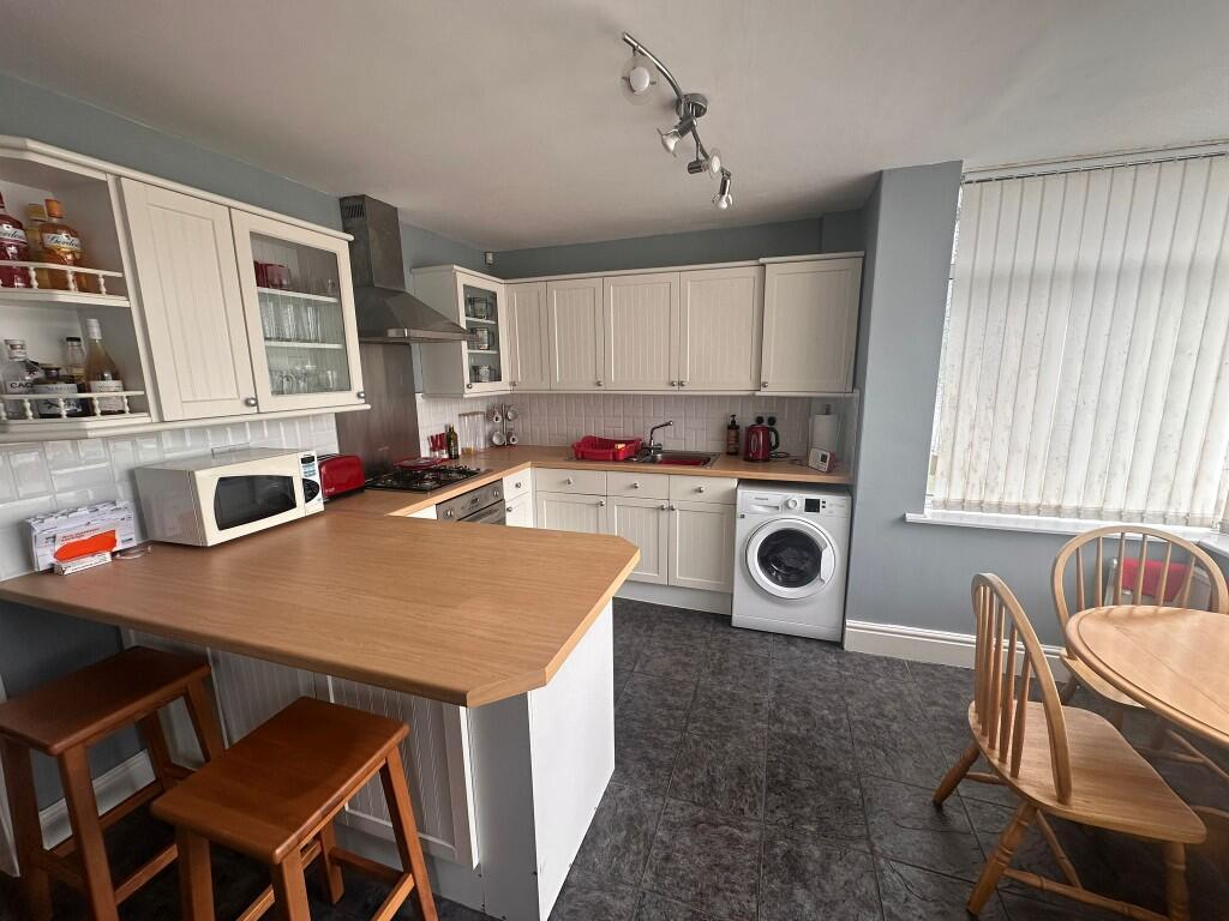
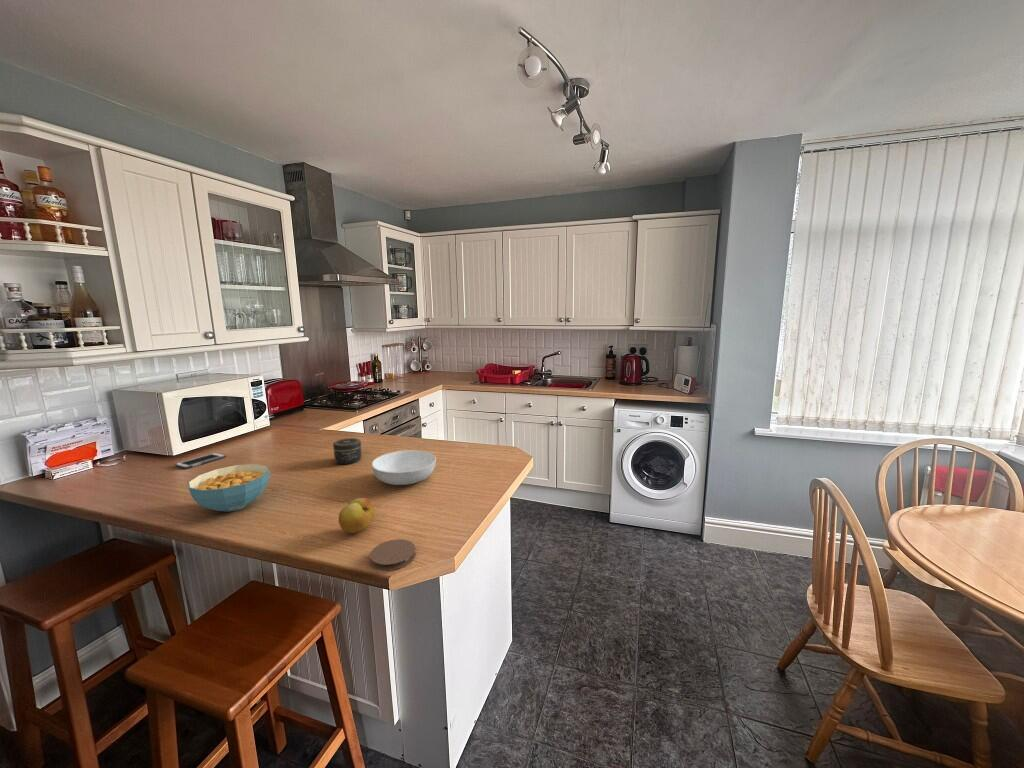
+ jar [332,437,363,465]
+ cereal bowl [187,463,271,513]
+ coaster [369,538,417,571]
+ fruit [338,497,376,534]
+ cell phone [174,452,227,470]
+ serving bowl [371,449,437,486]
